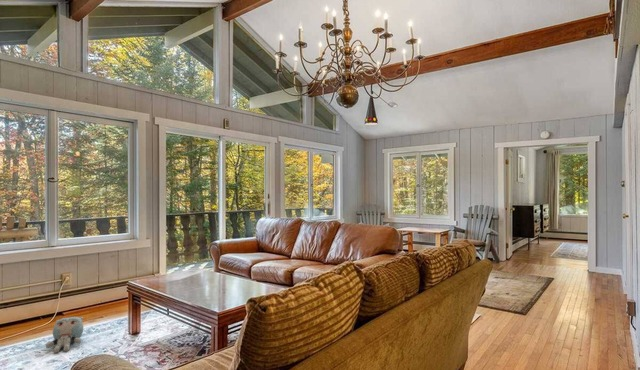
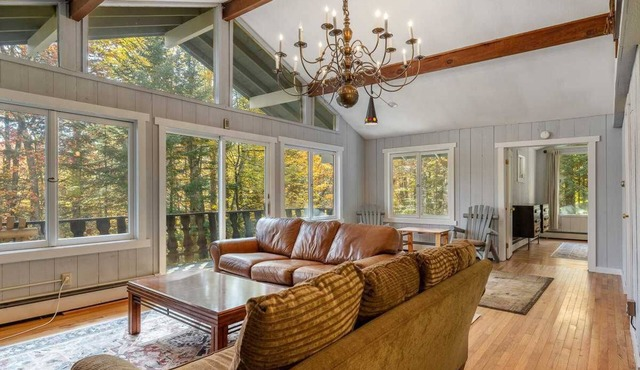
- plush toy [45,316,84,354]
